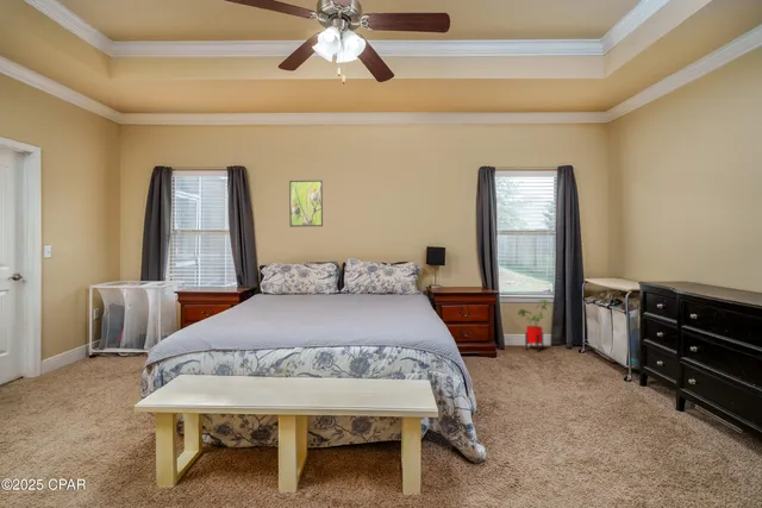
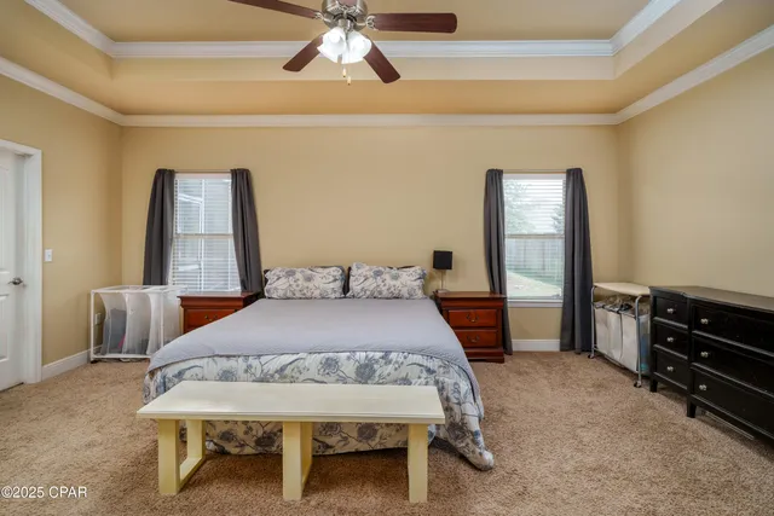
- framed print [288,180,324,228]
- house plant [517,299,552,353]
